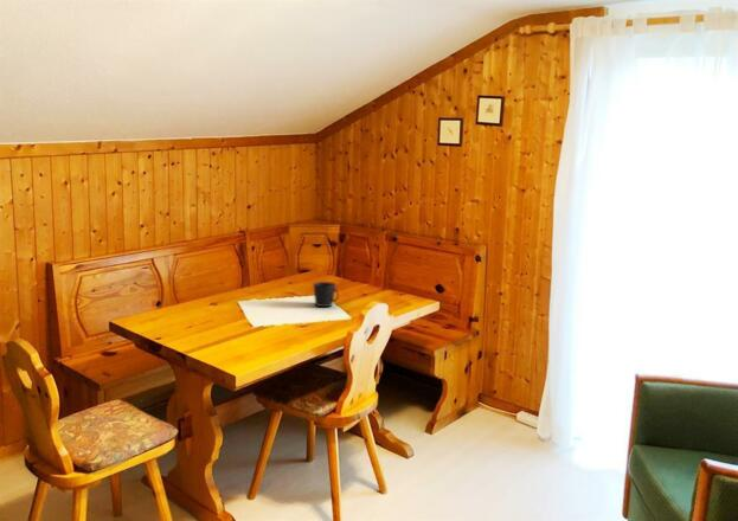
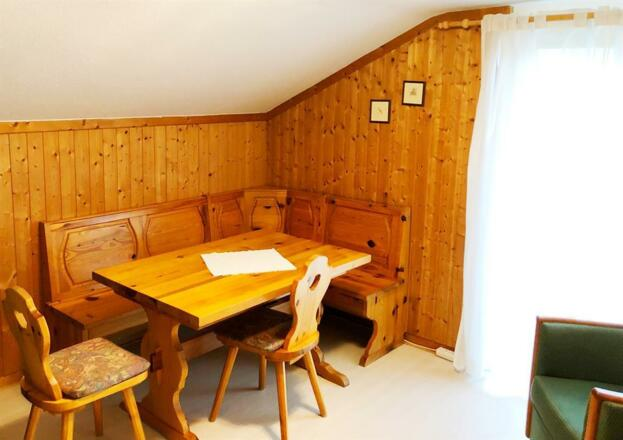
- cup [313,281,340,308]
